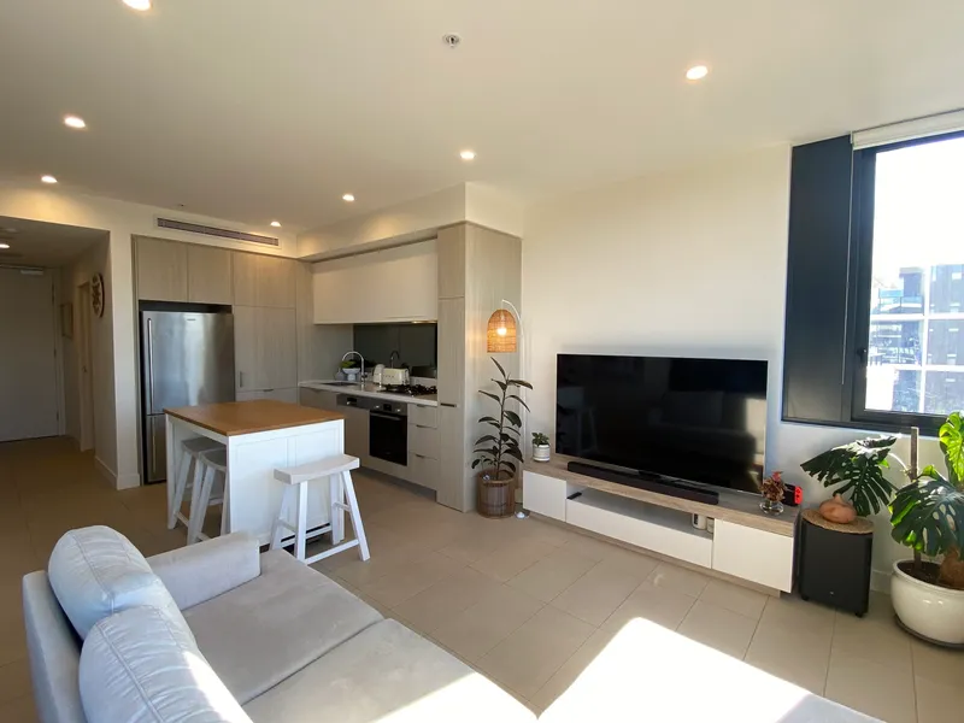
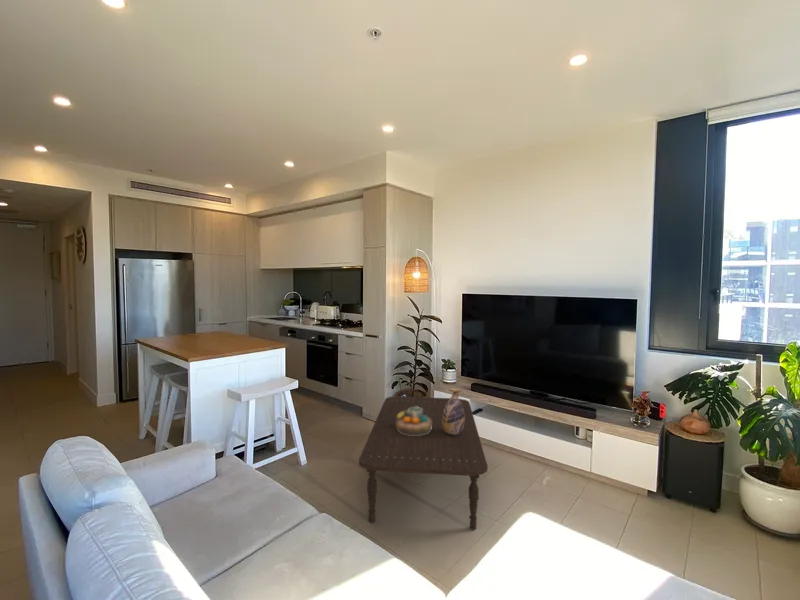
+ decorative bowl [396,407,432,436]
+ coffee table [358,395,489,531]
+ vase [442,387,465,435]
